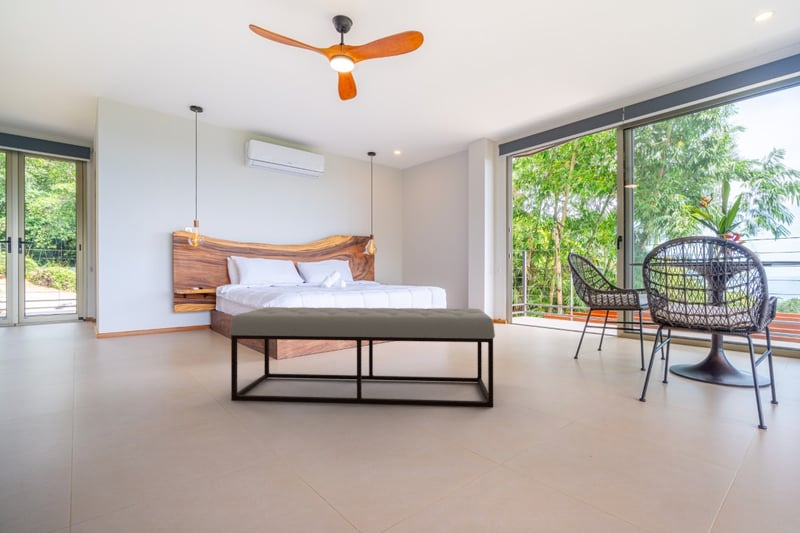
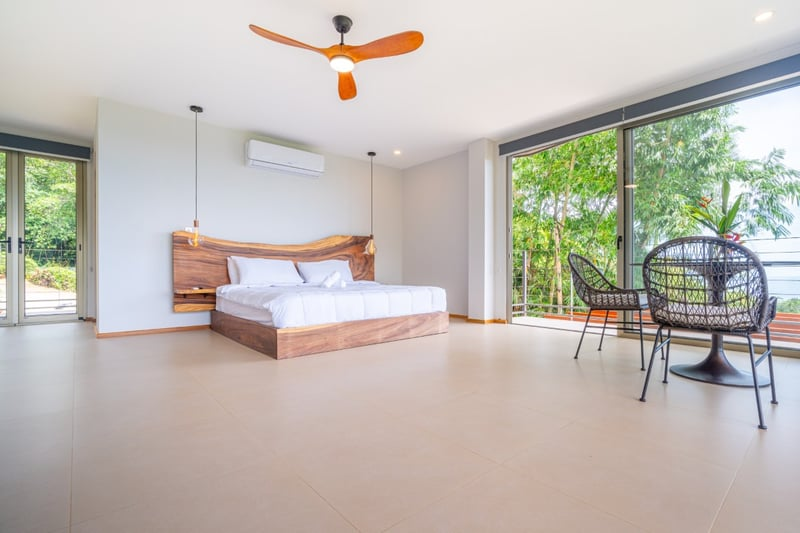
- bench [229,306,496,408]
